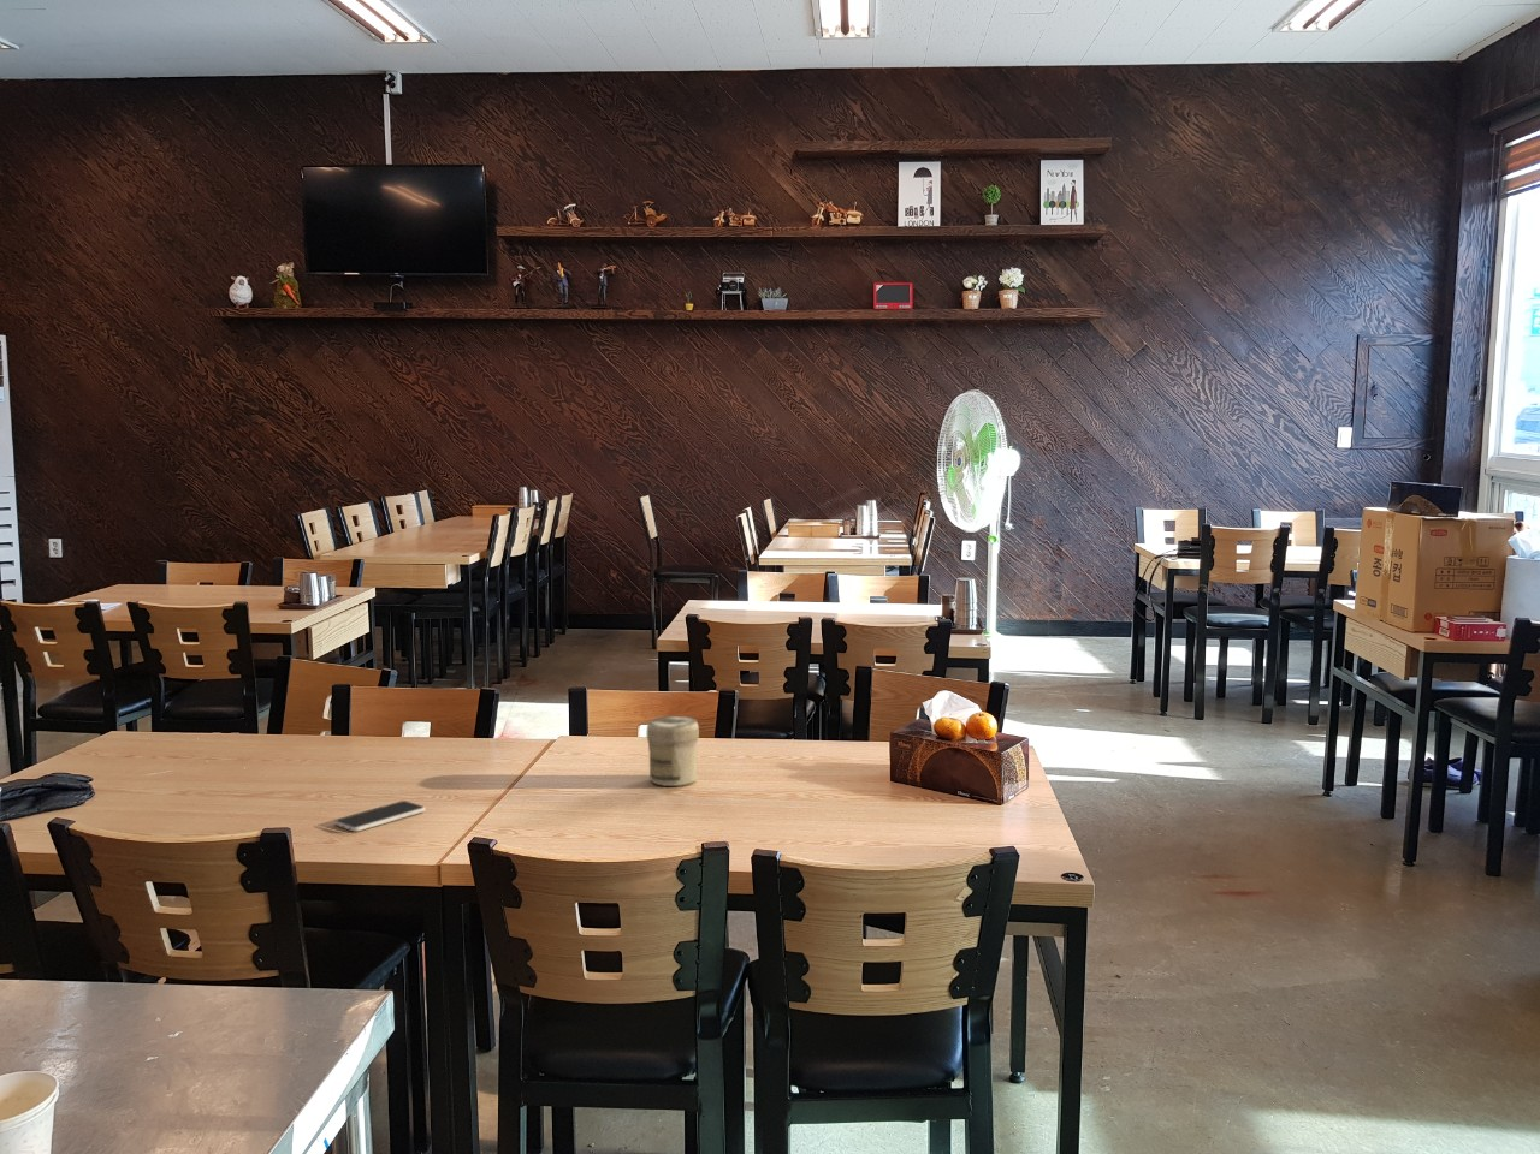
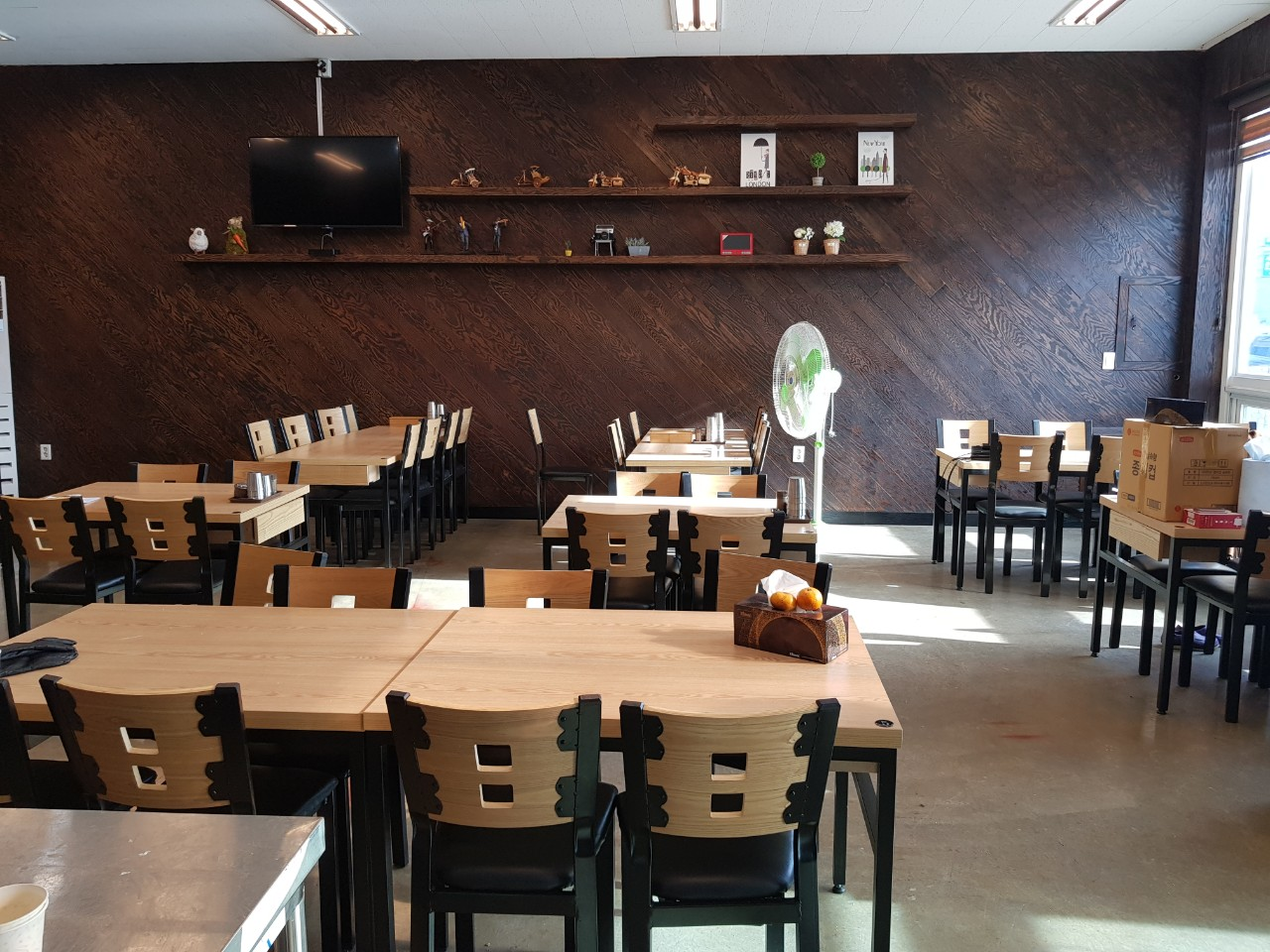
- smartphone [333,799,426,833]
- jar [646,715,700,788]
